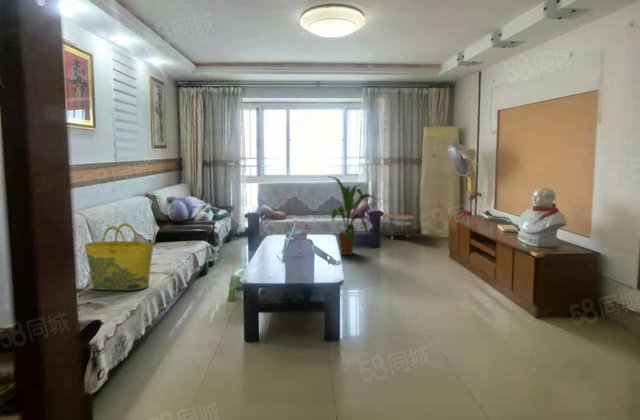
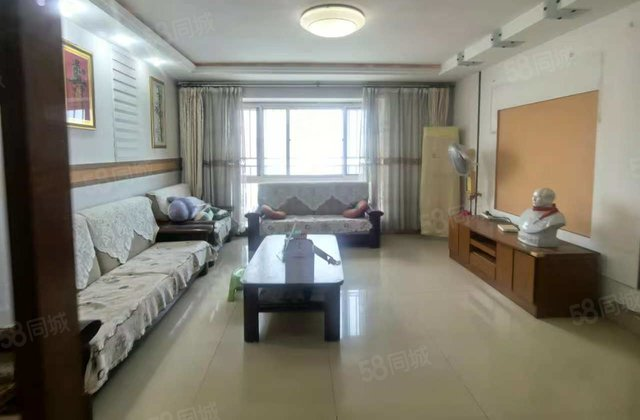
- house plant [329,176,382,256]
- side table [380,213,415,240]
- tote bag [84,222,154,292]
